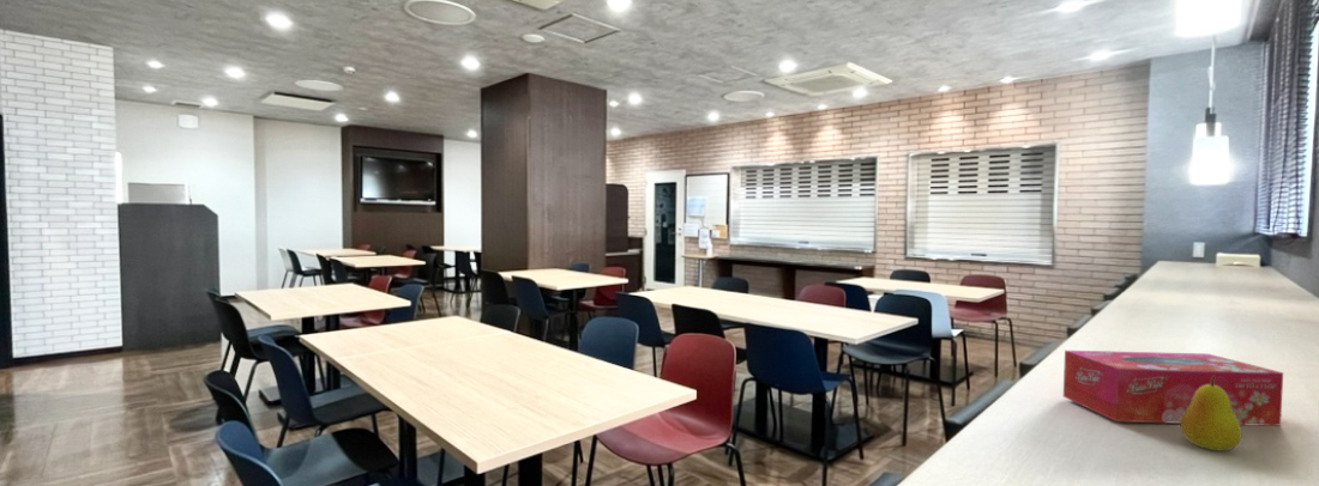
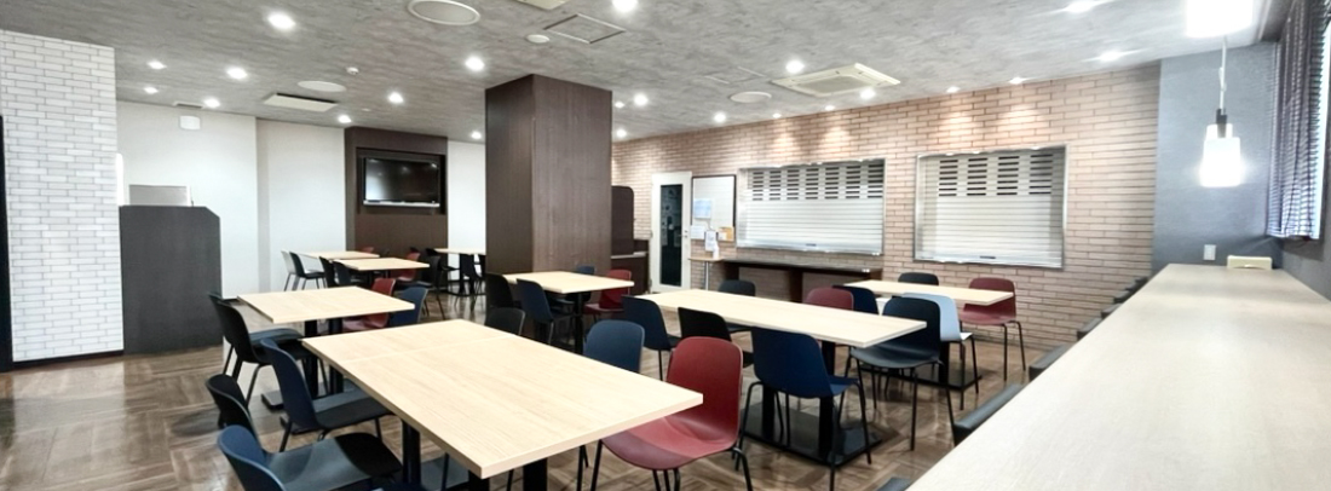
- tissue box [1062,350,1284,426]
- fruit [1179,376,1242,452]
